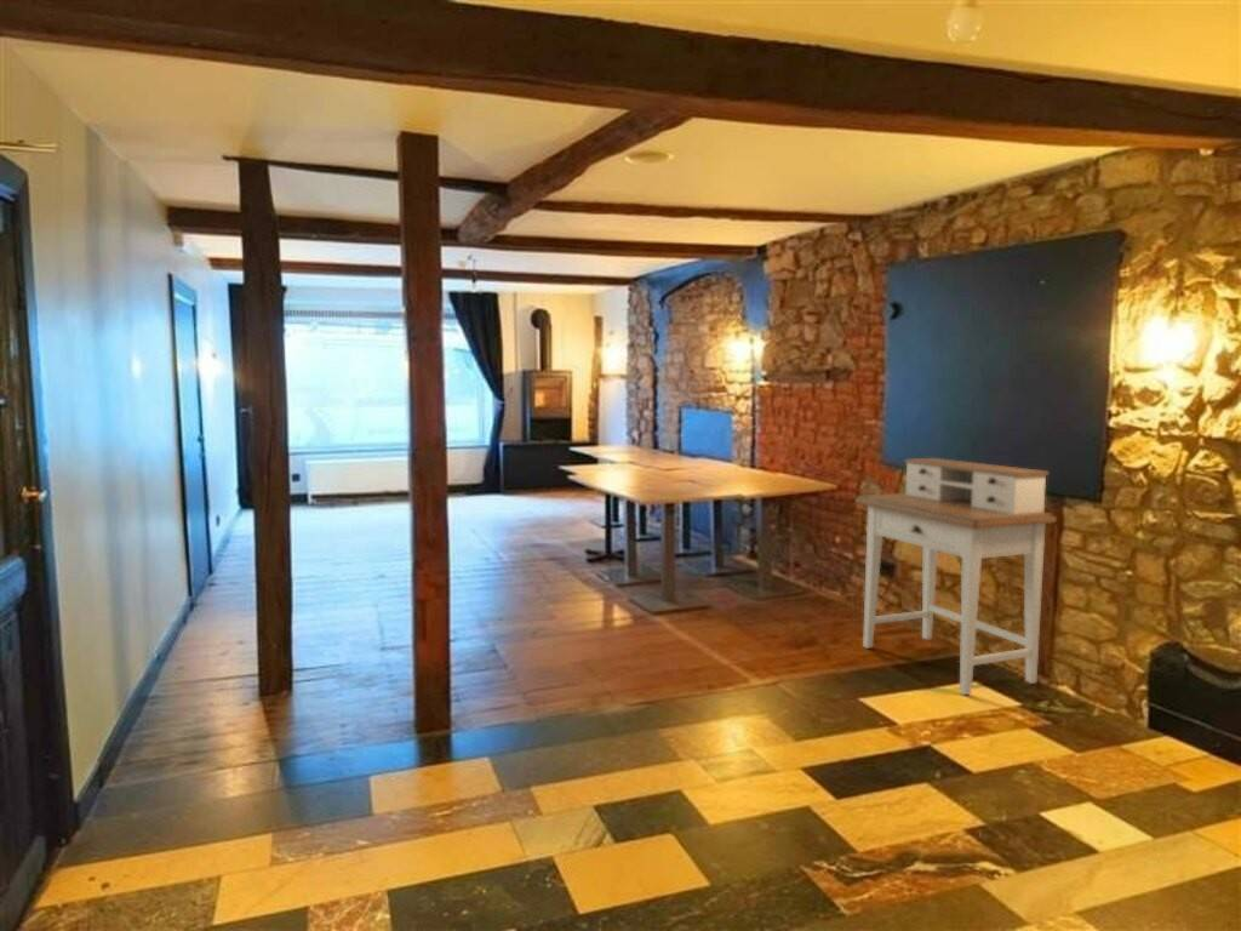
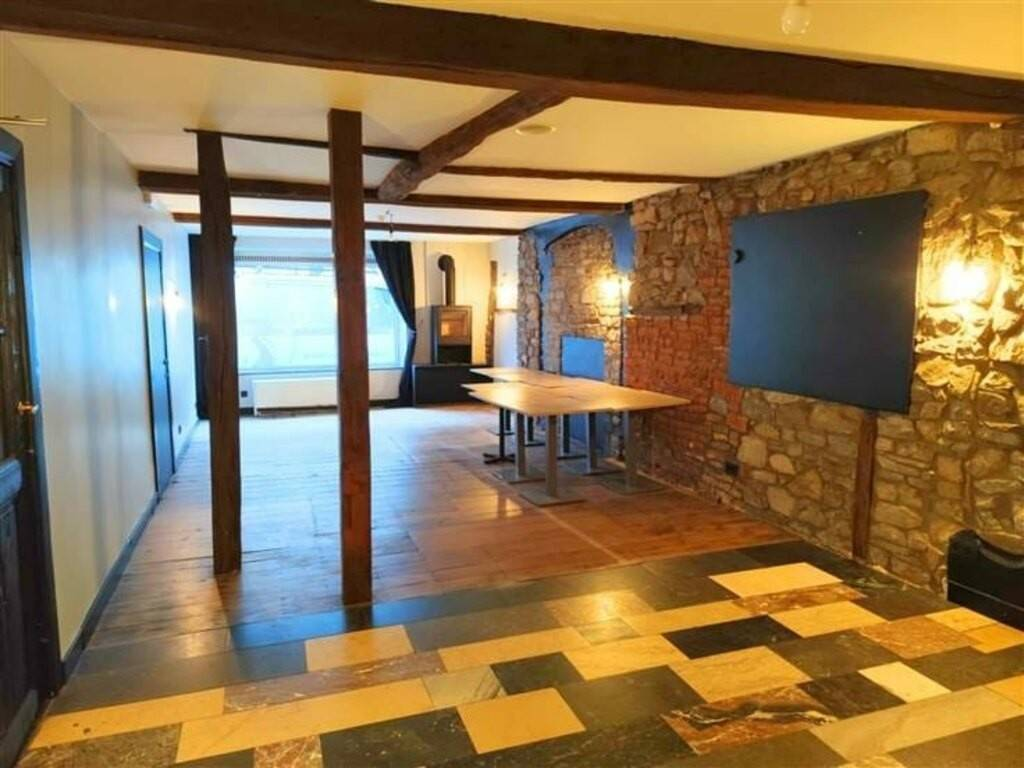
- desk [854,457,1058,696]
